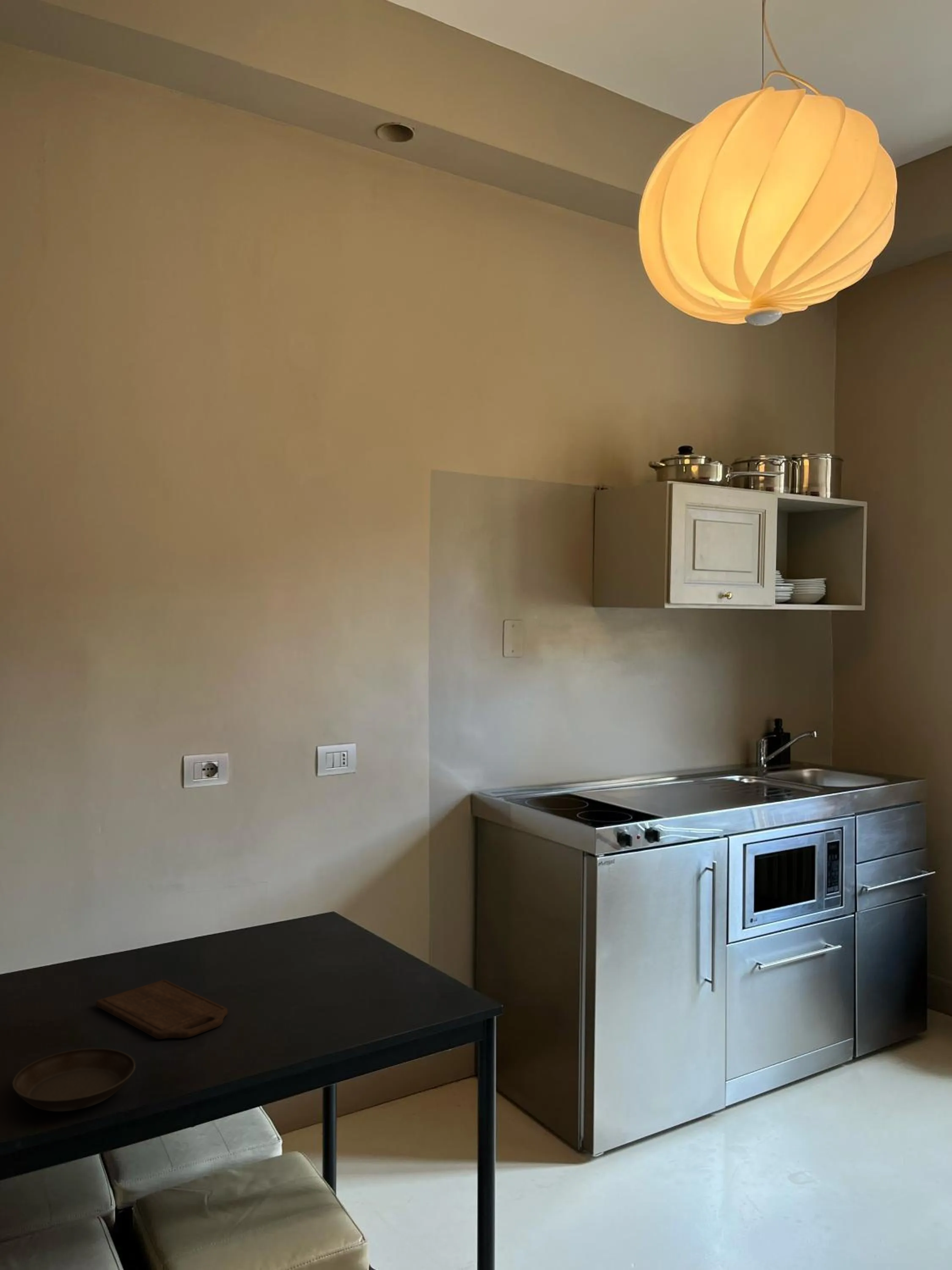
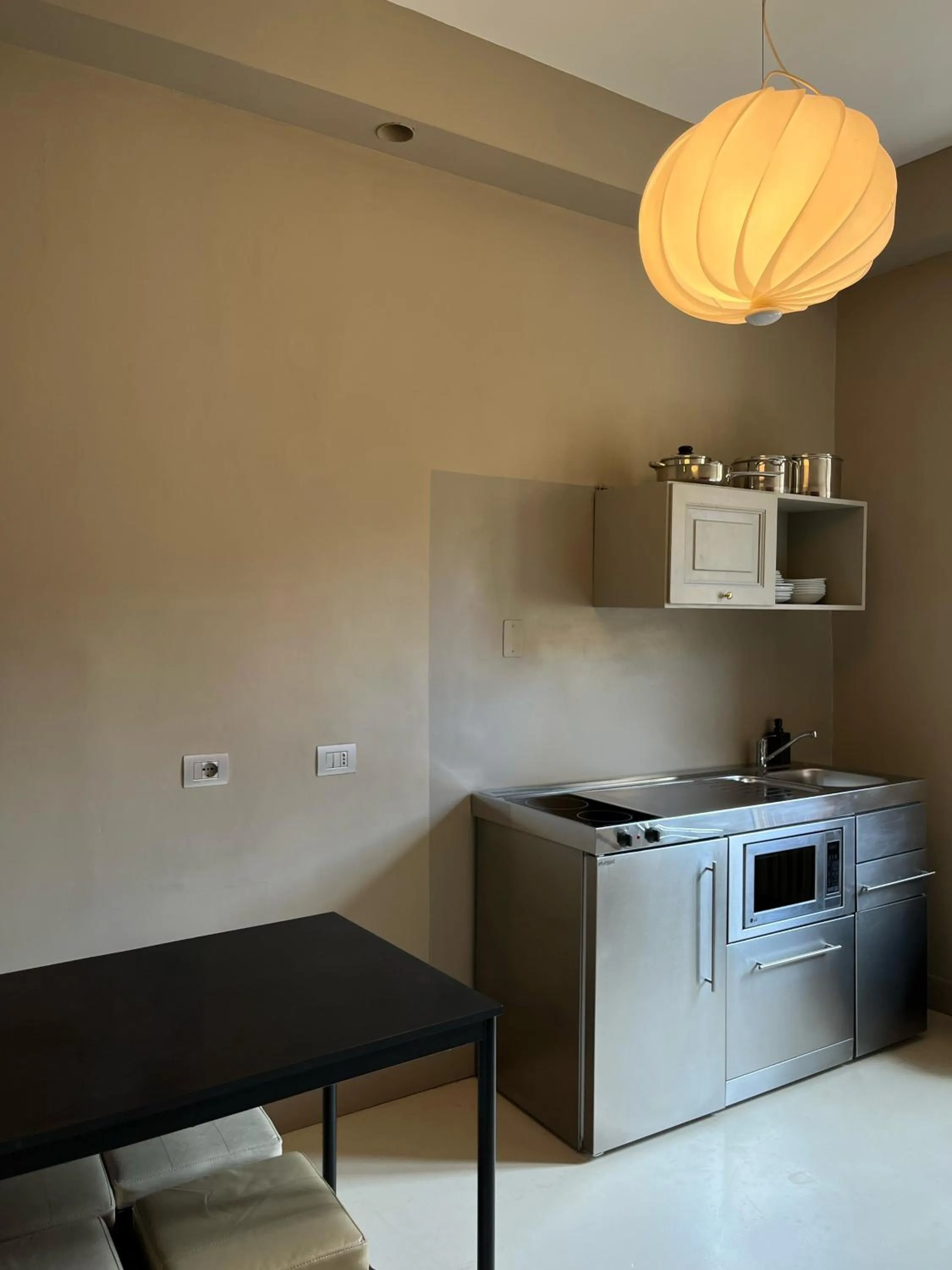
- saucer [12,1048,136,1112]
- cutting board [96,979,228,1040]
